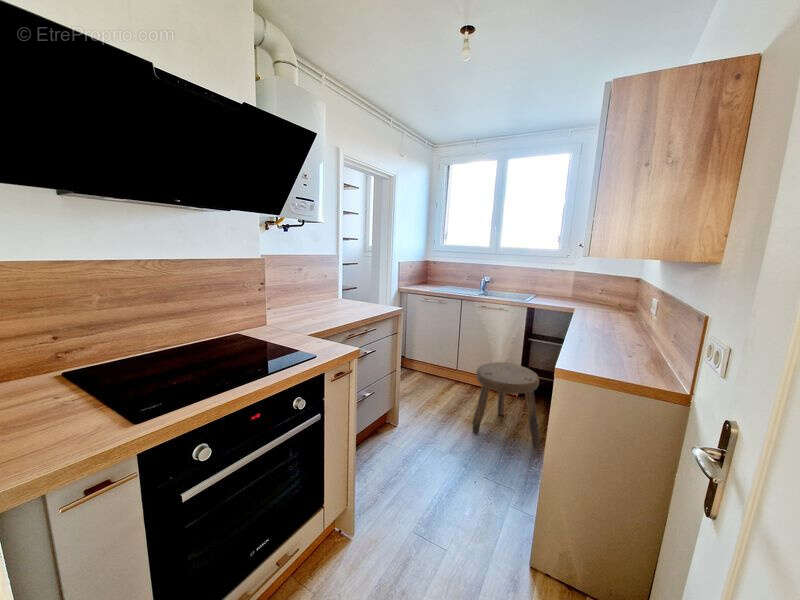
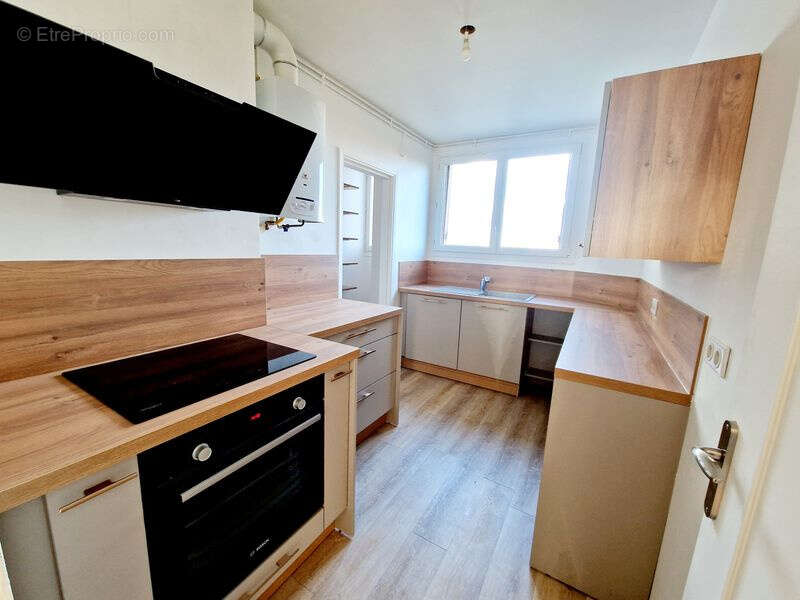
- stool [471,361,542,449]
